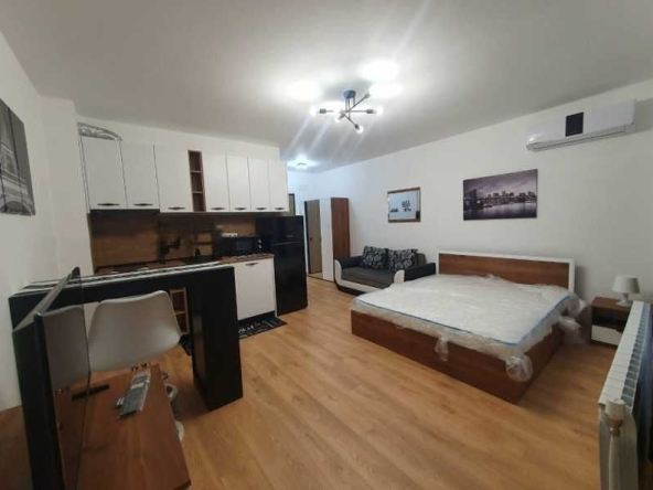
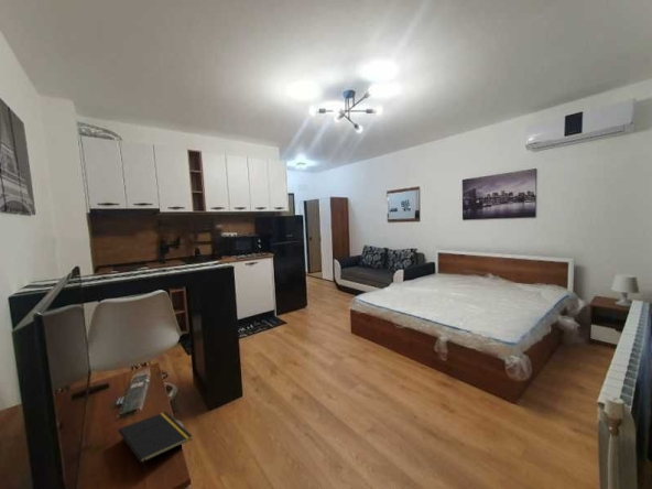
+ notepad [117,411,193,474]
